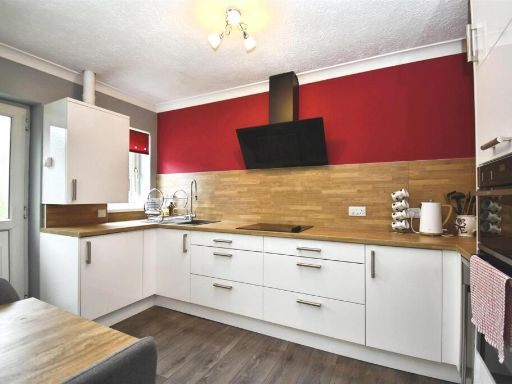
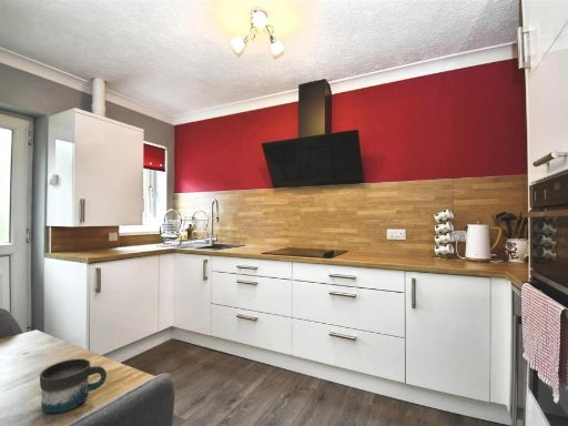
+ mug [39,357,108,414]
